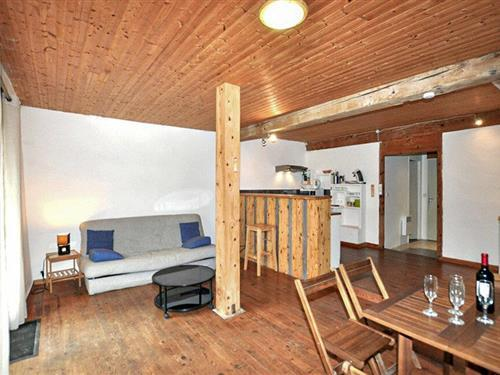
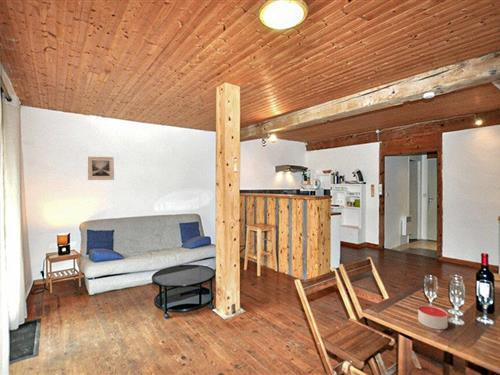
+ candle [417,304,448,330]
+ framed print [86,155,115,181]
